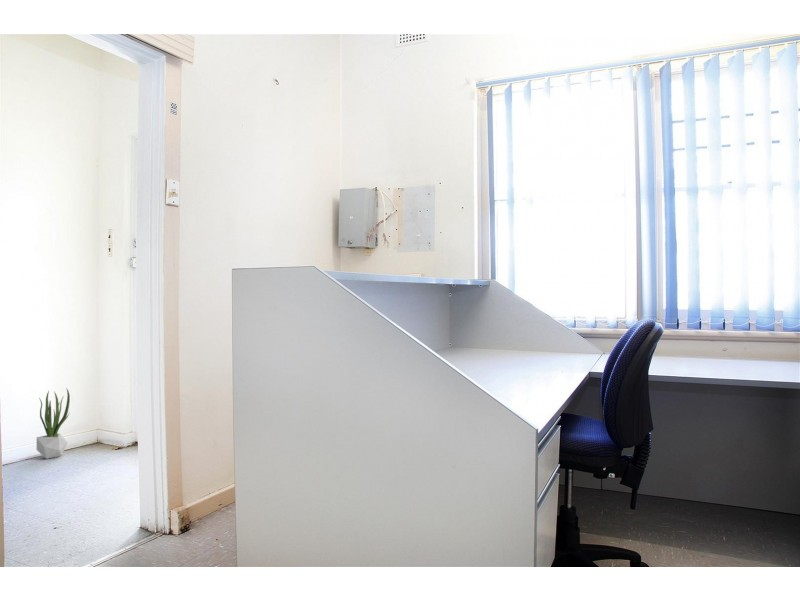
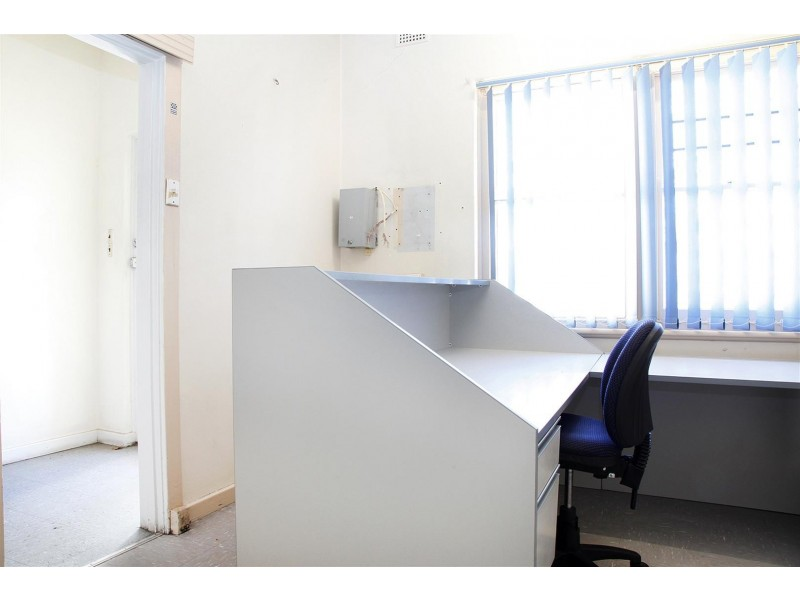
- potted plant [36,387,71,460]
